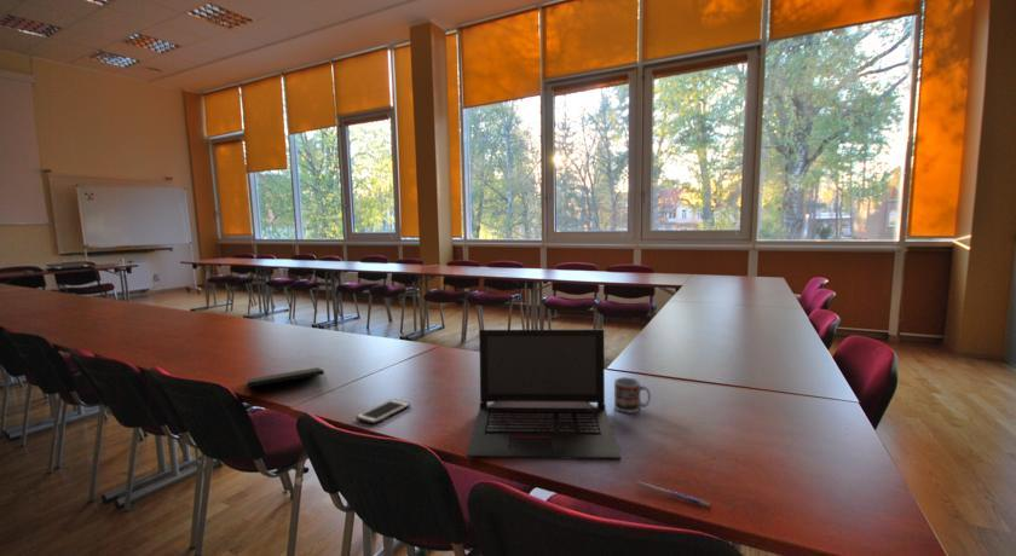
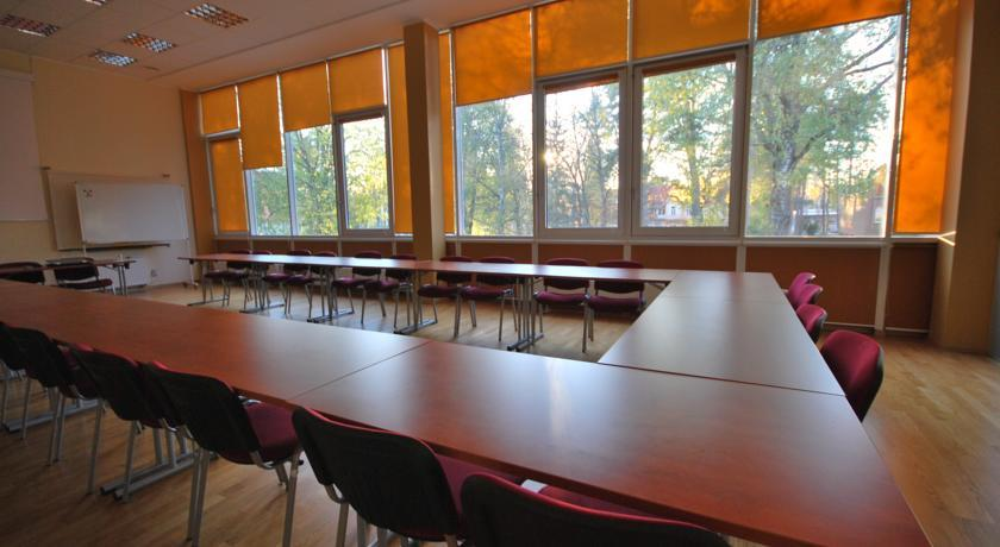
- cup [613,376,652,415]
- laptop [466,328,623,461]
- cell phone [354,398,411,425]
- pen [634,480,711,509]
- notepad [246,366,328,388]
